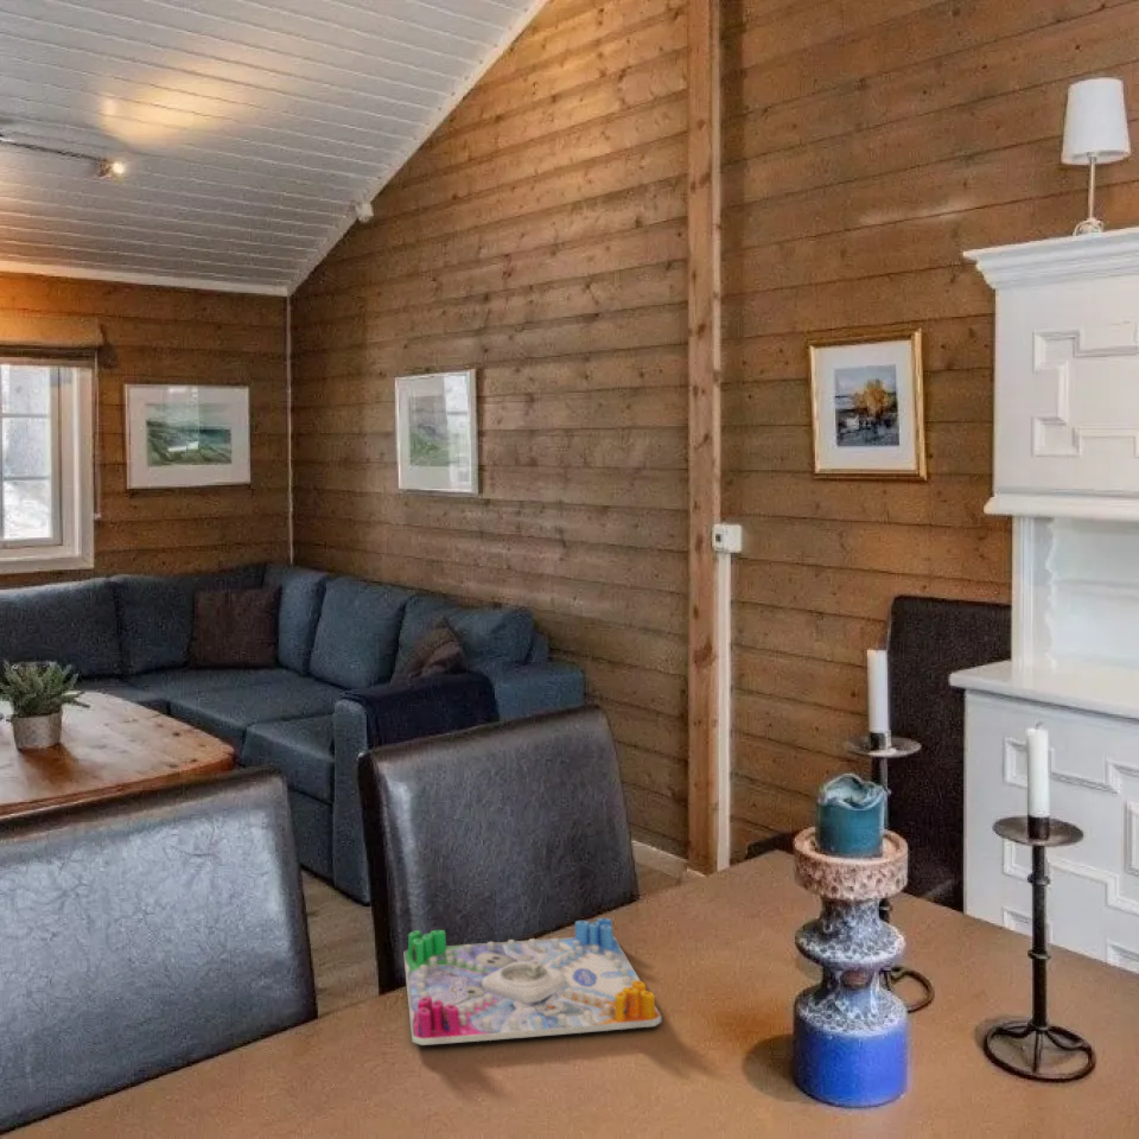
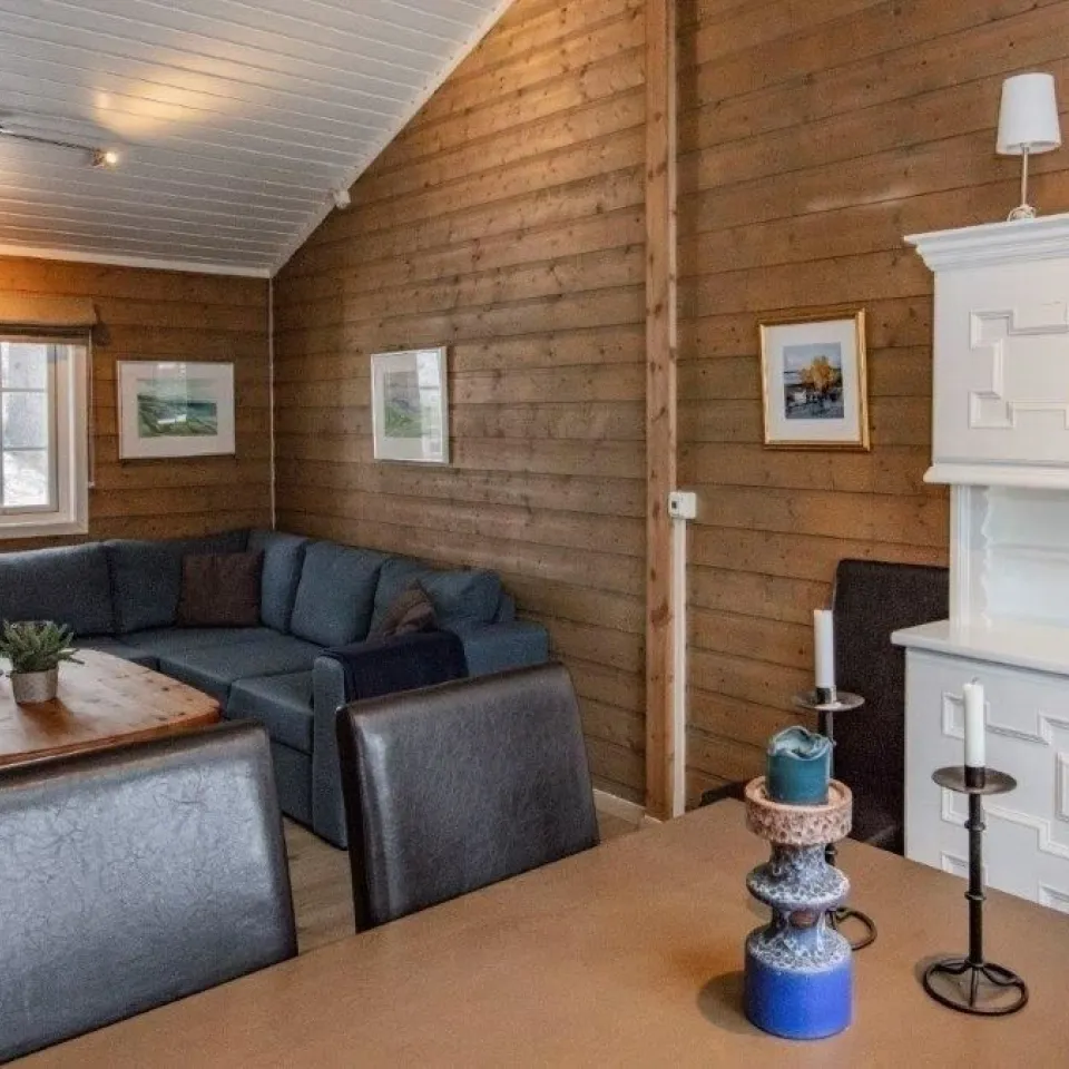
- board game [403,917,662,1046]
